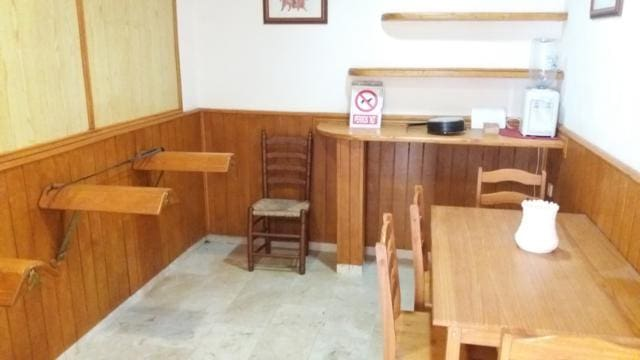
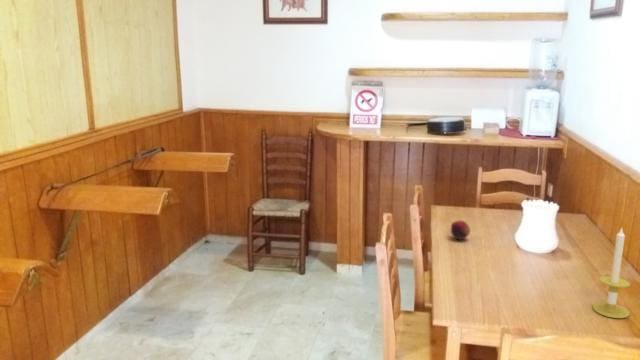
+ candle [592,227,632,319]
+ fruit [450,219,471,241]
